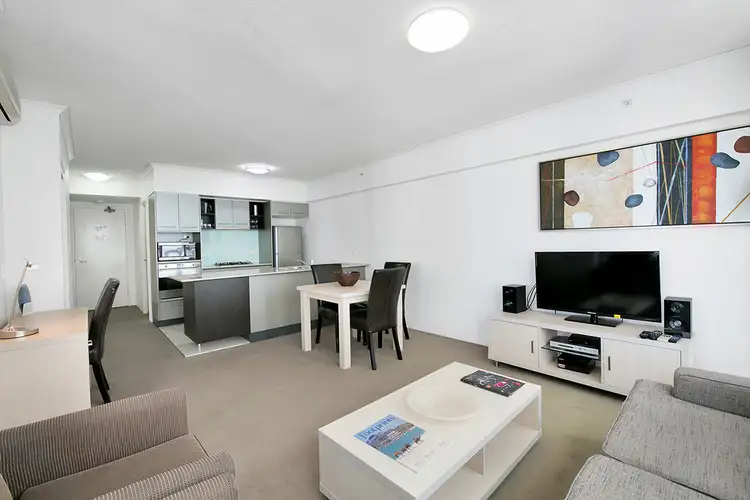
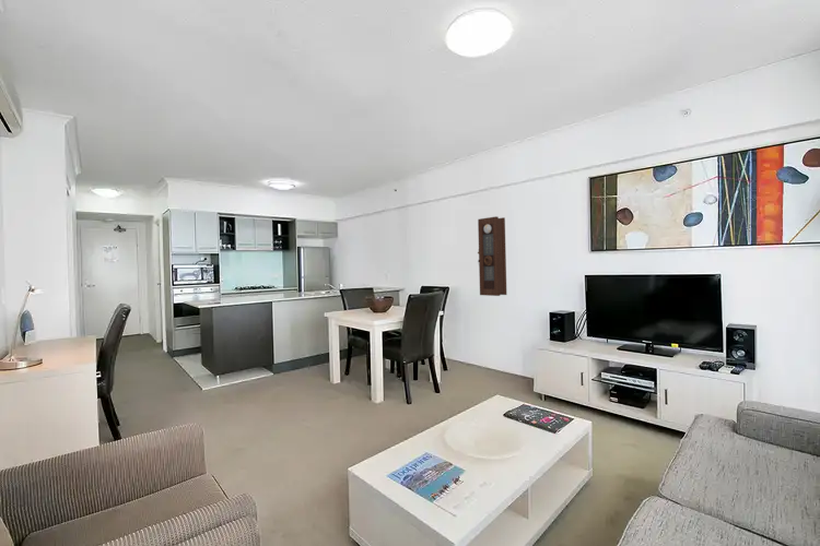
+ pendulum clock [477,215,507,297]
